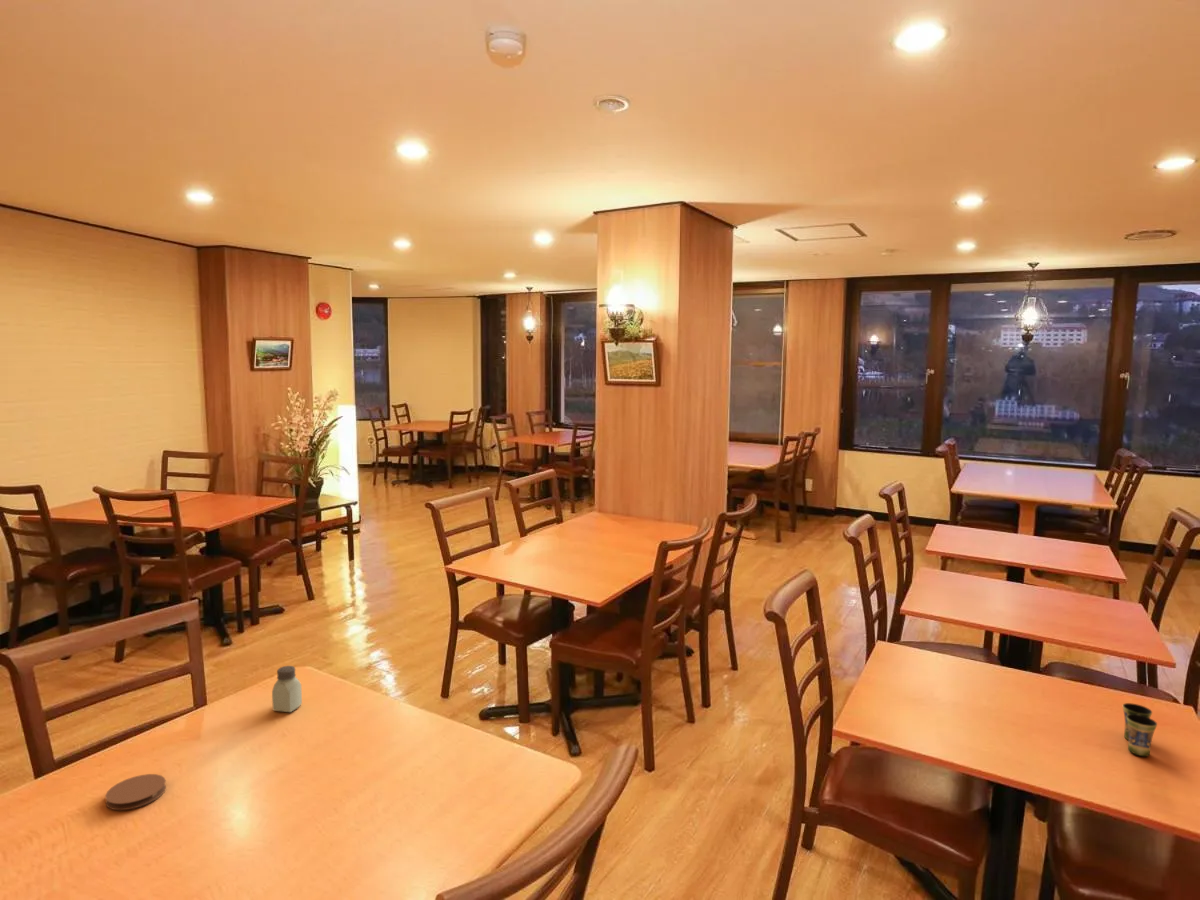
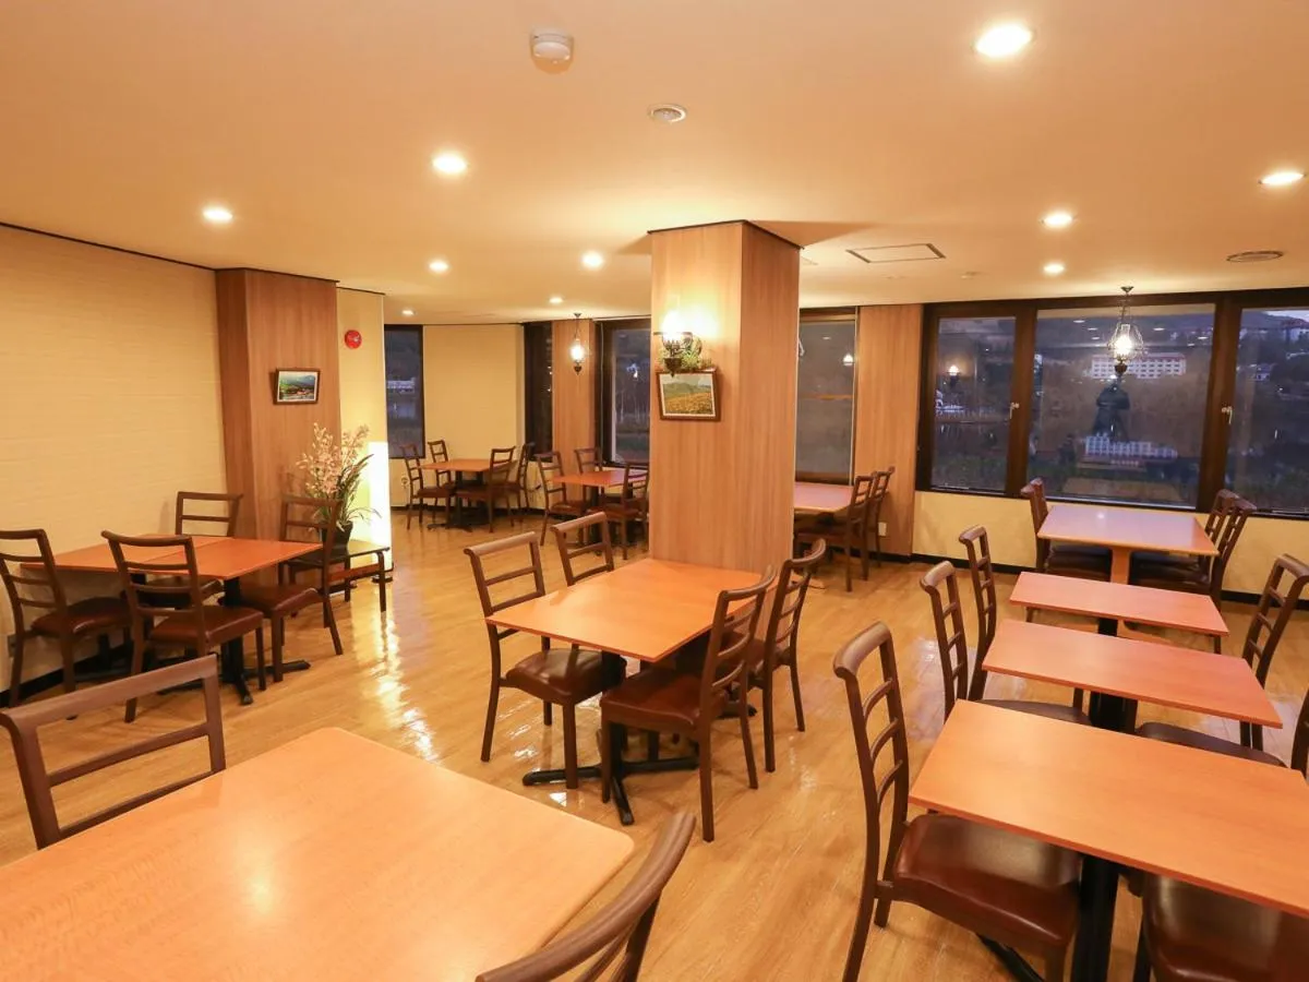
- cup [1122,702,1158,757]
- coaster [104,773,167,811]
- saltshaker [271,665,303,713]
